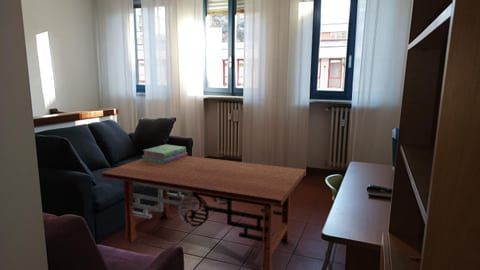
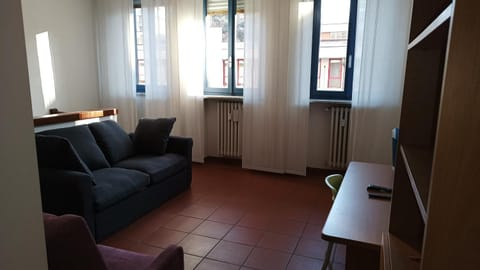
- stack of books [141,144,188,163]
- coffee table [100,155,307,270]
